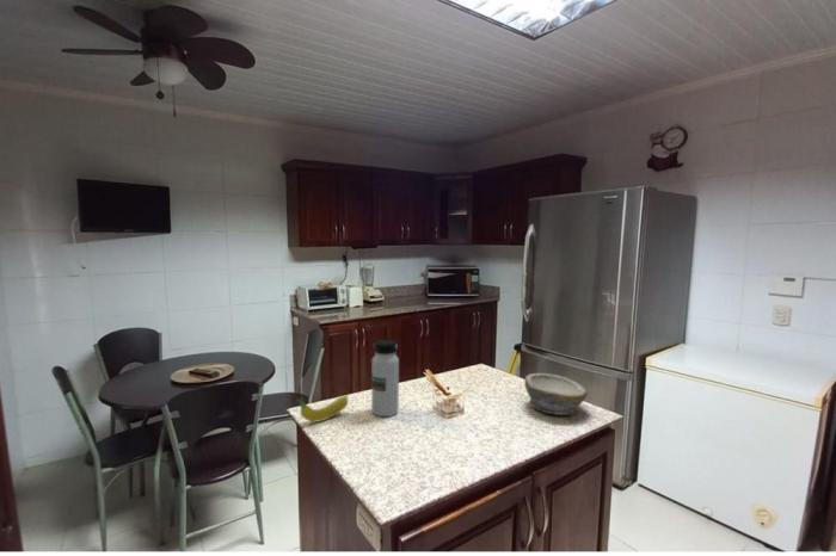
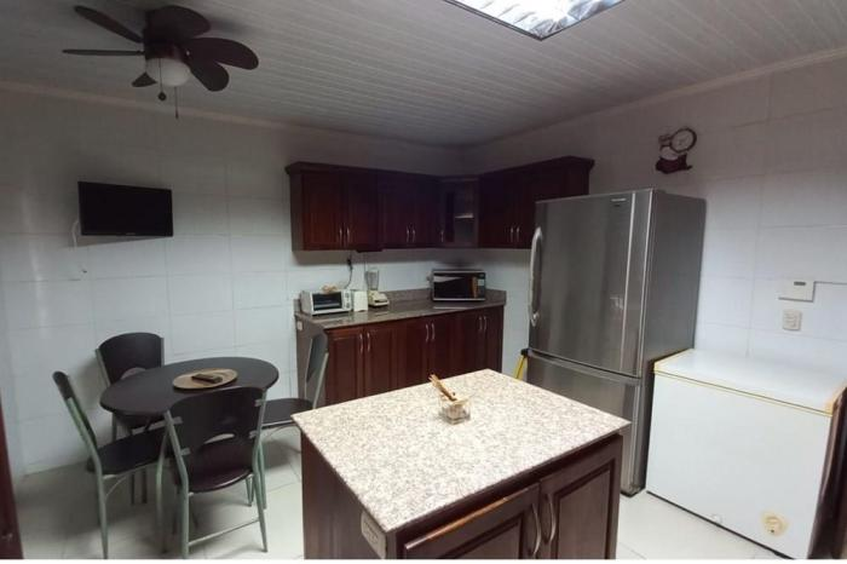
- water bottle [370,339,400,418]
- fruit [294,394,349,424]
- bowl [523,372,589,416]
